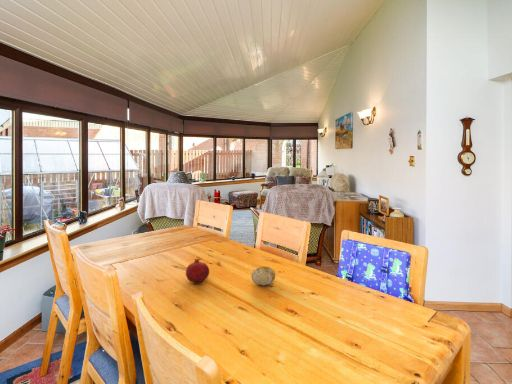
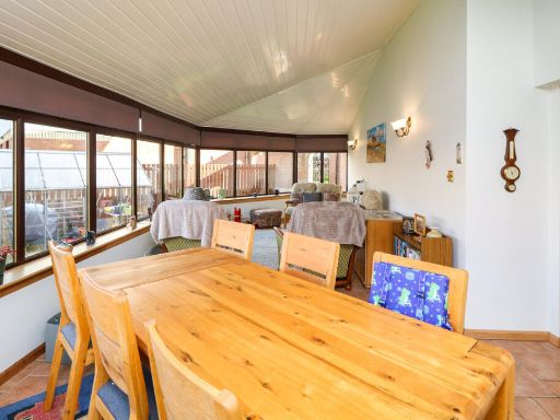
- fruit [250,265,276,286]
- fruit [185,258,210,283]
